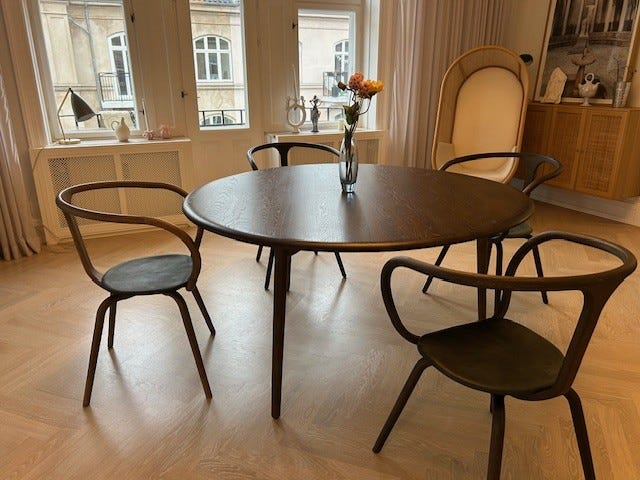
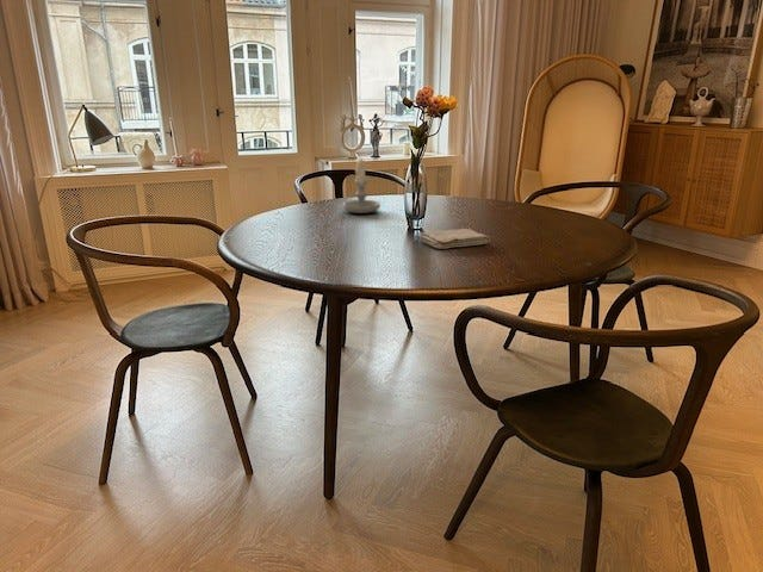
+ washcloth [420,228,491,250]
+ candle [342,156,382,214]
